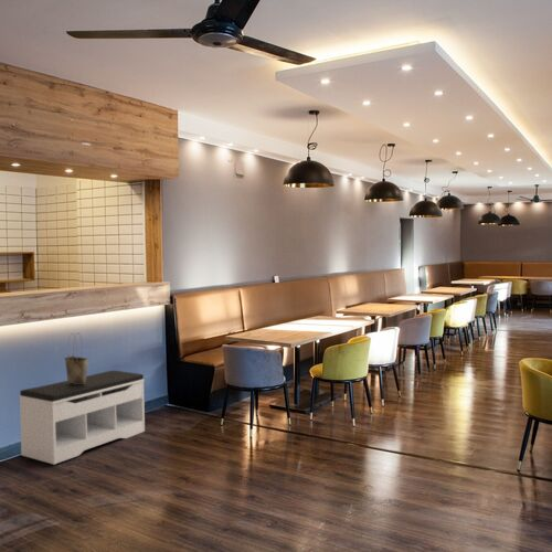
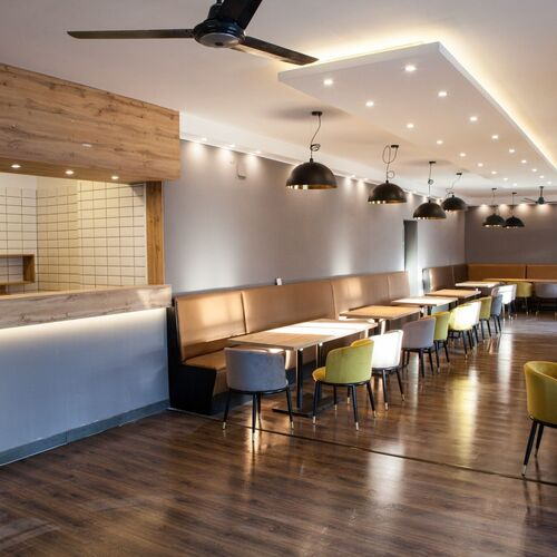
- tote bag [63,331,89,384]
- bench [19,370,146,466]
